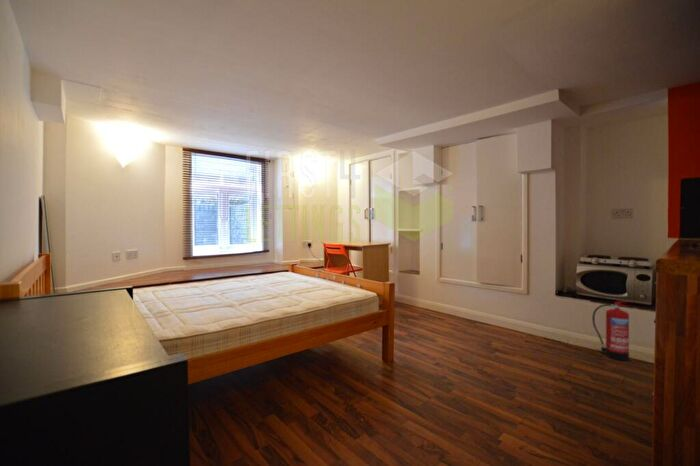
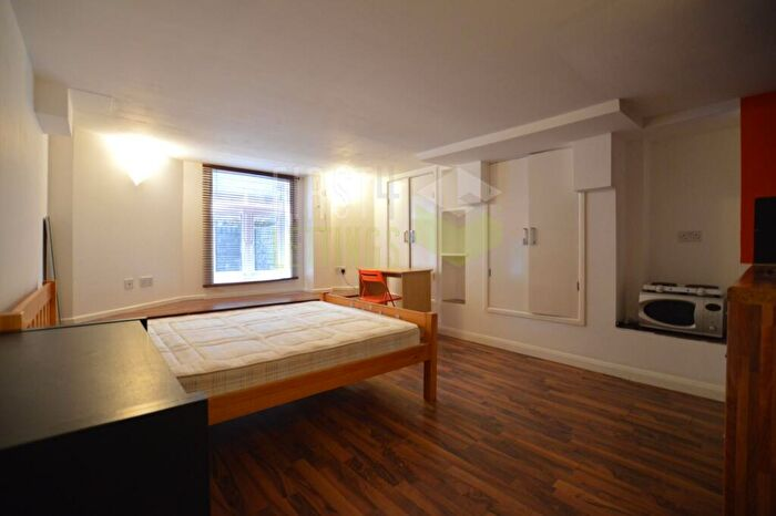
- fire extinguisher [591,300,634,362]
